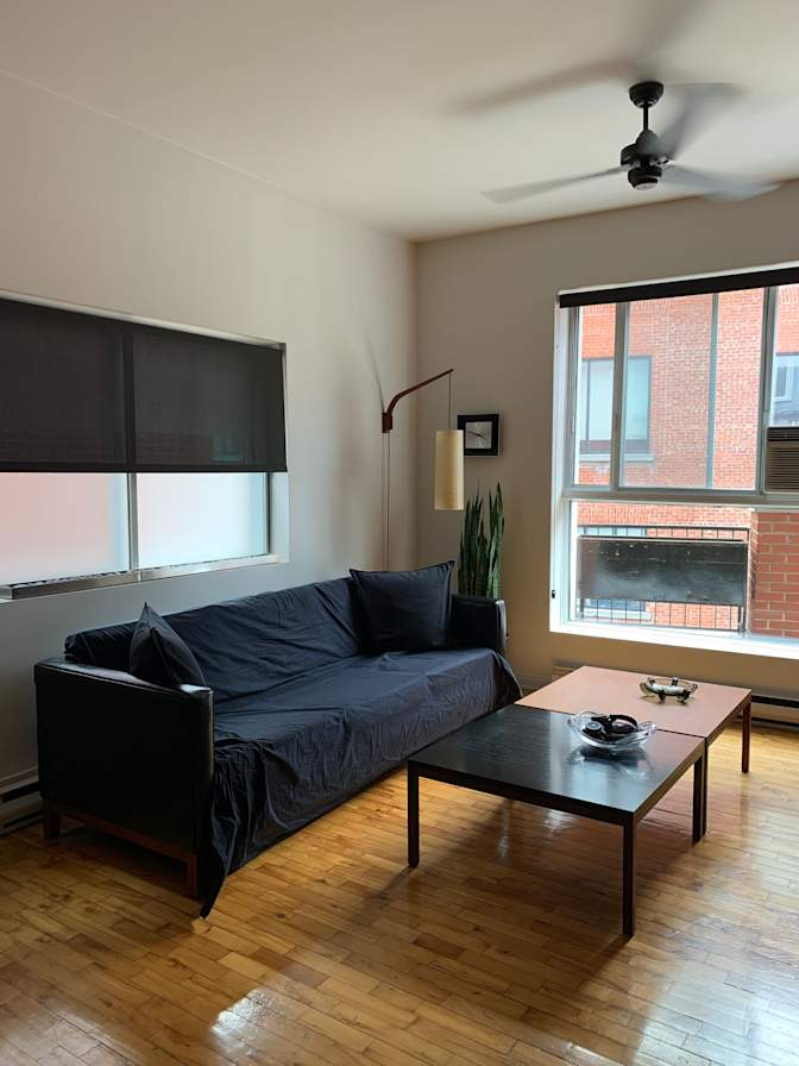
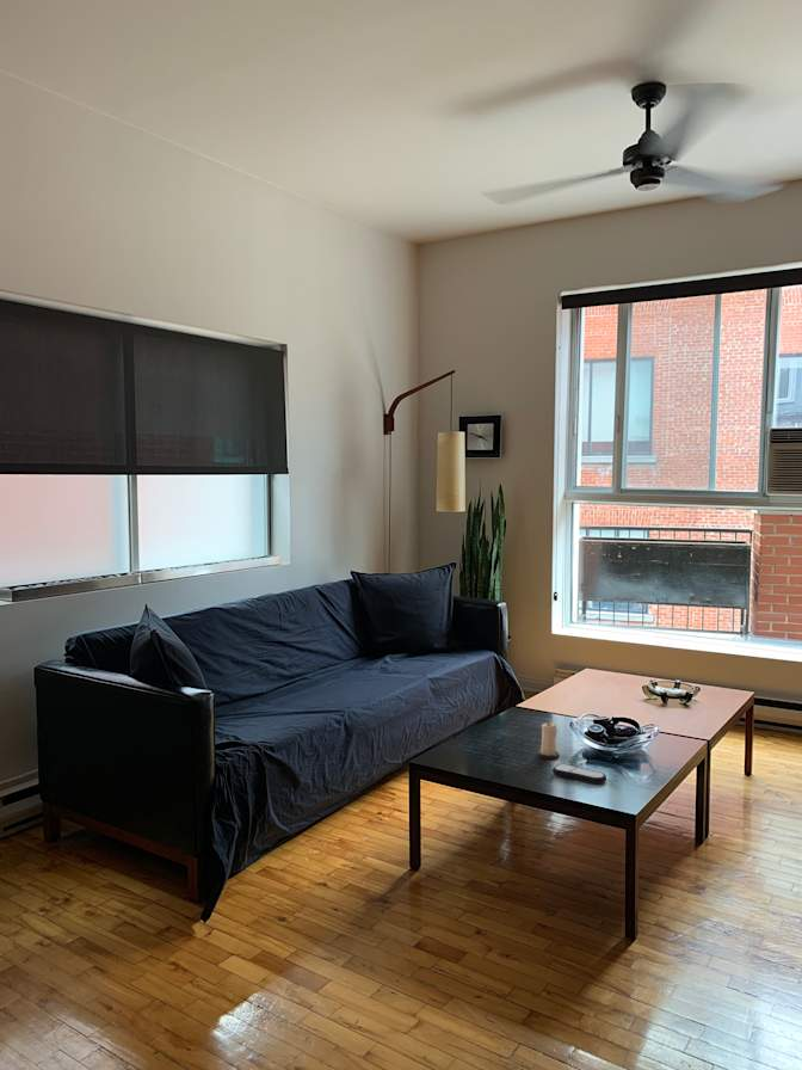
+ candle [536,721,561,761]
+ remote control [551,763,607,785]
